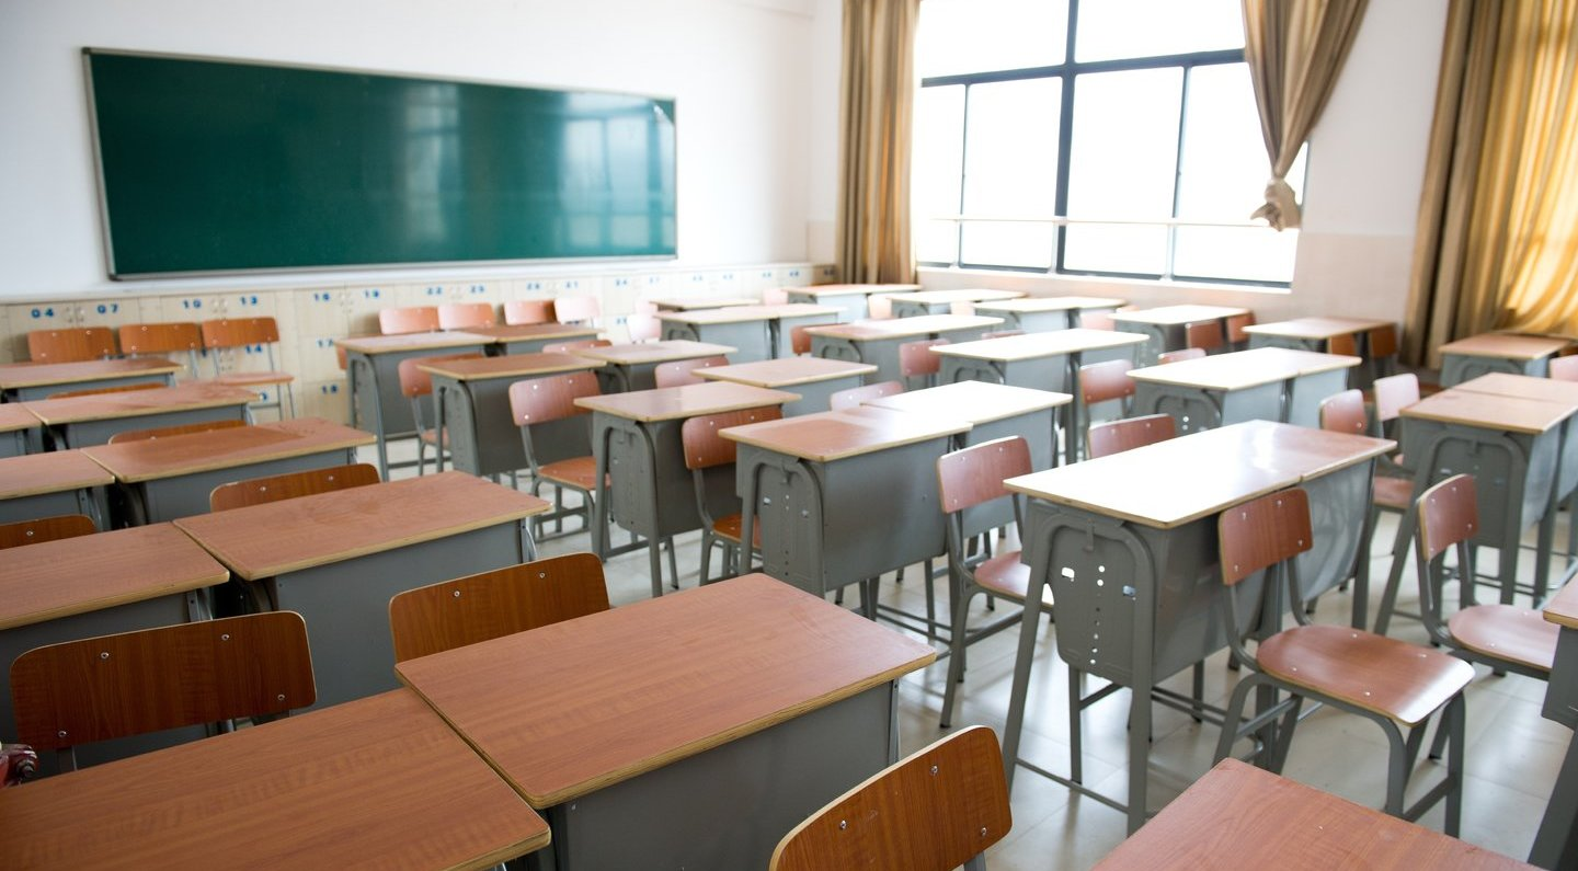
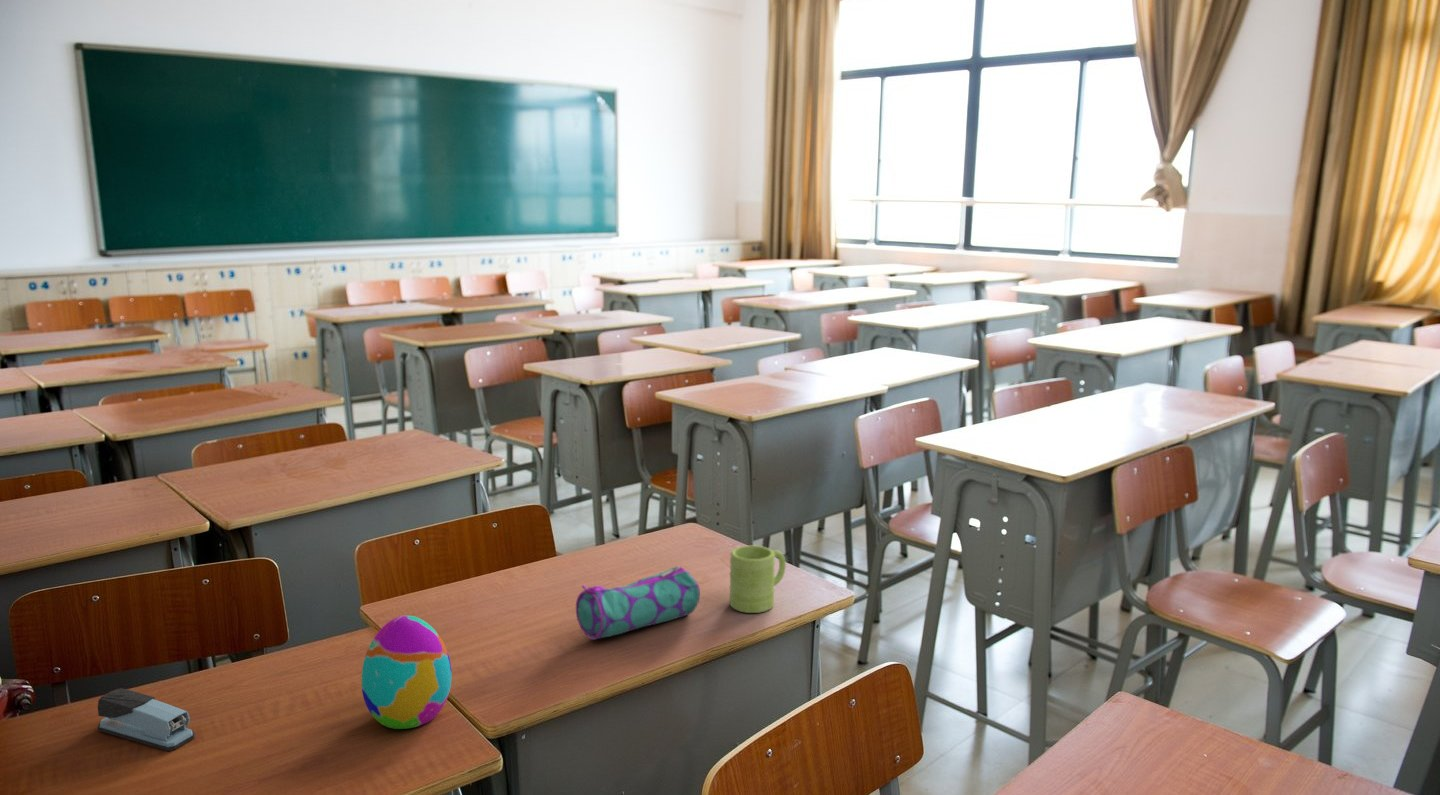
+ pencil case [575,564,701,641]
+ stapler [97,687,196,752]
+ mug [729,545,787,614]
+ decorative egg [360,615,452,730]
